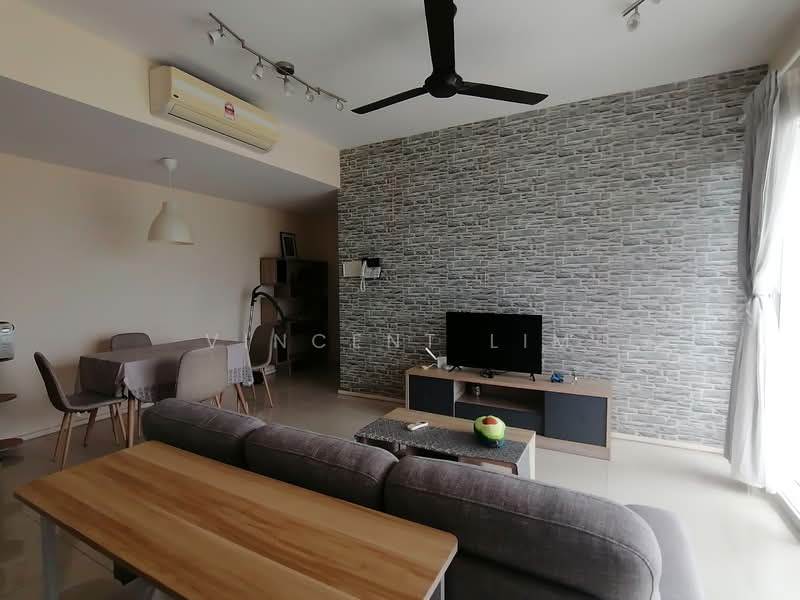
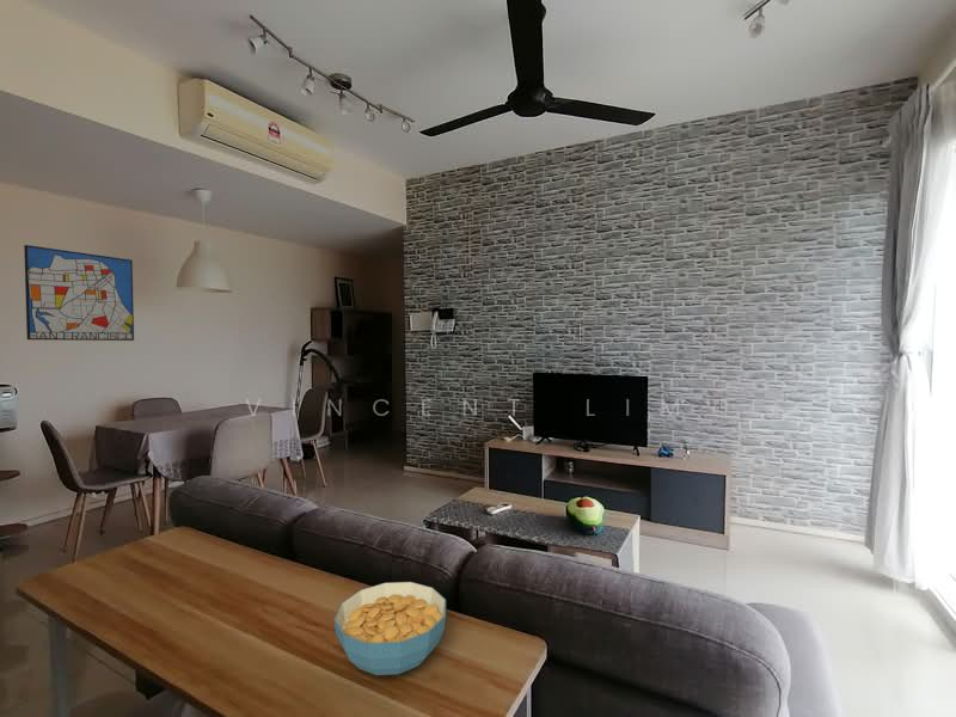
+ wall art [23,244,135,342]
+ cereal bowl [333,581,447,676]
